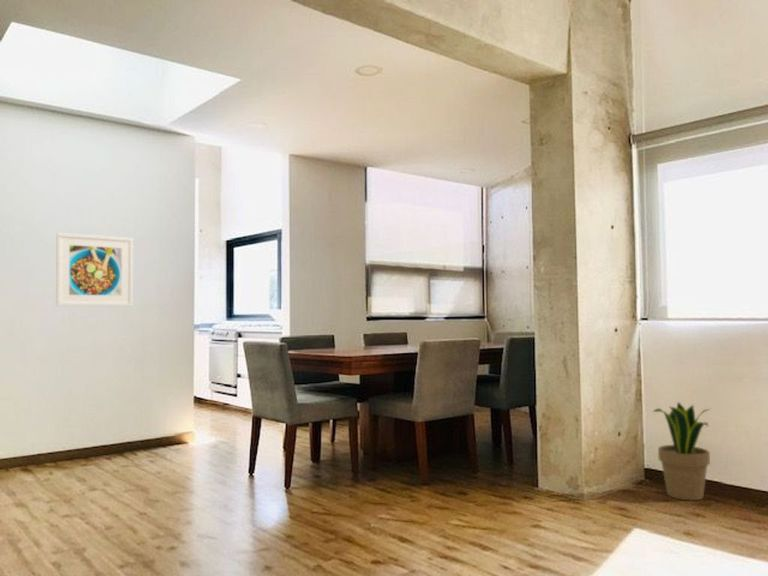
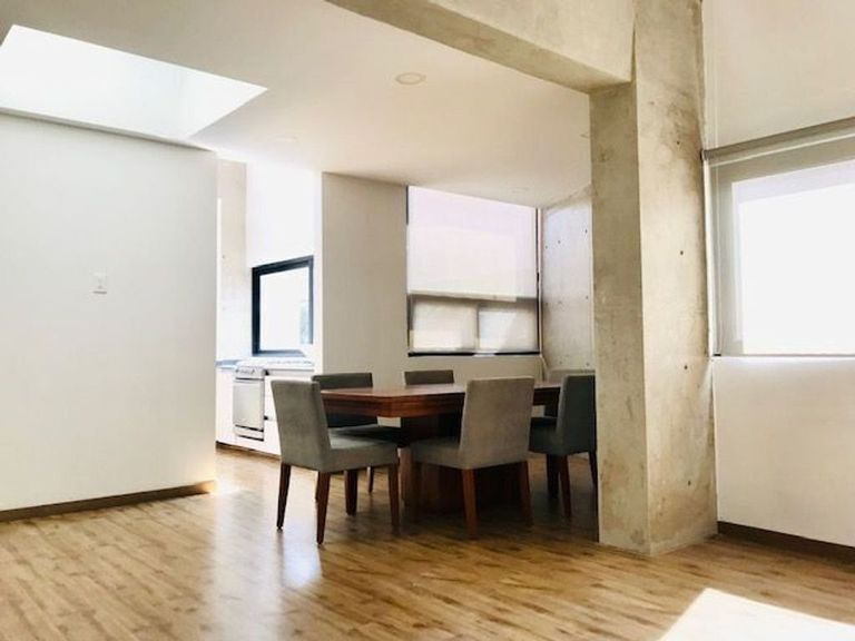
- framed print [55,232,134,307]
- potted plant [652,401,711,501]
